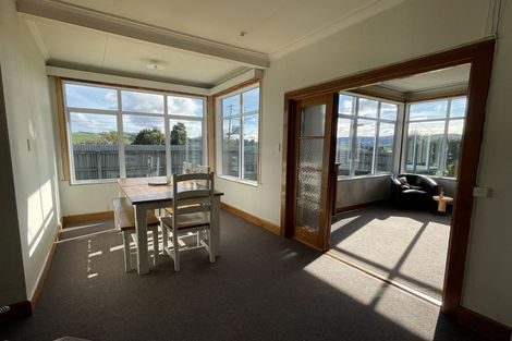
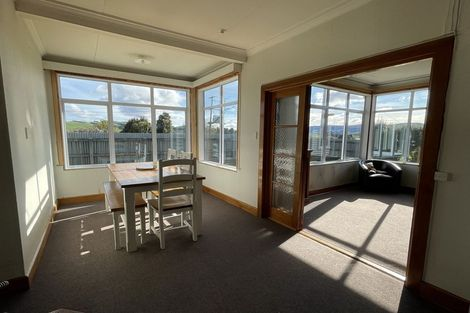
- side table [432,186,454,212]
